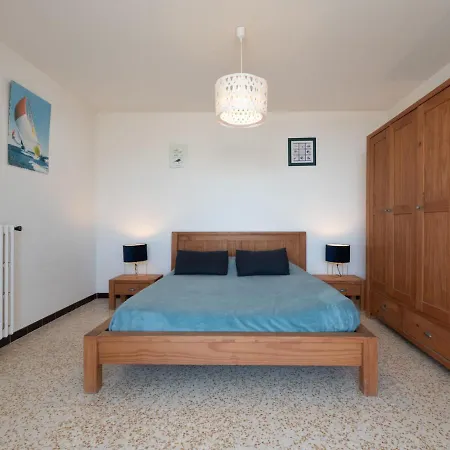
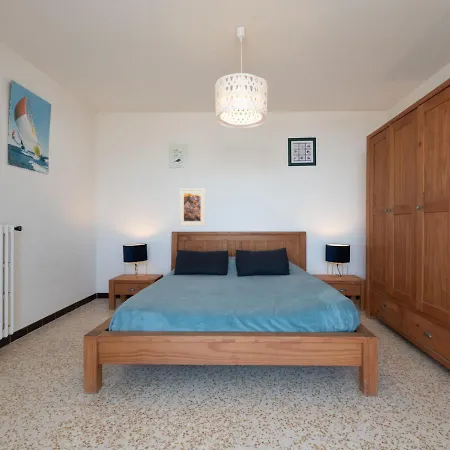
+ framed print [178,188,206,227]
